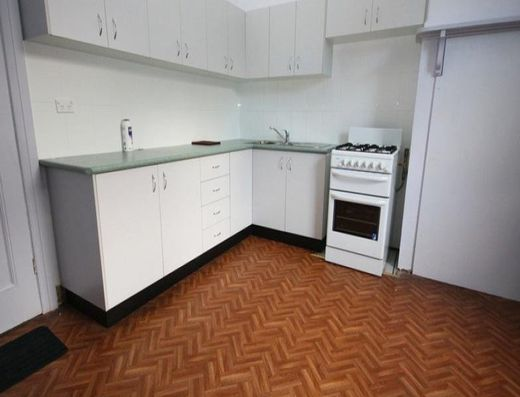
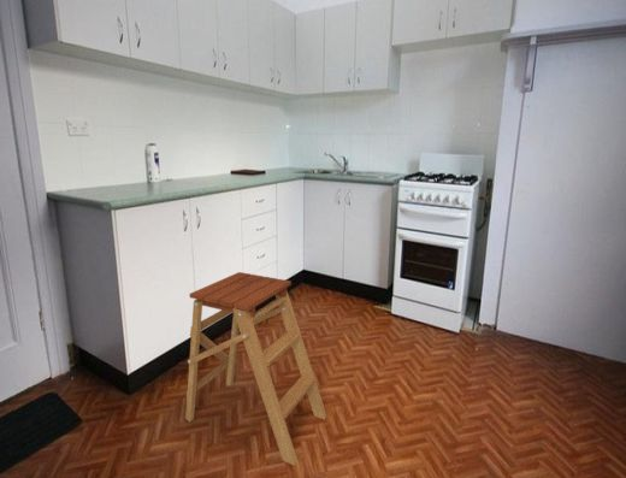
+ step ladder [184,271,327,467]
